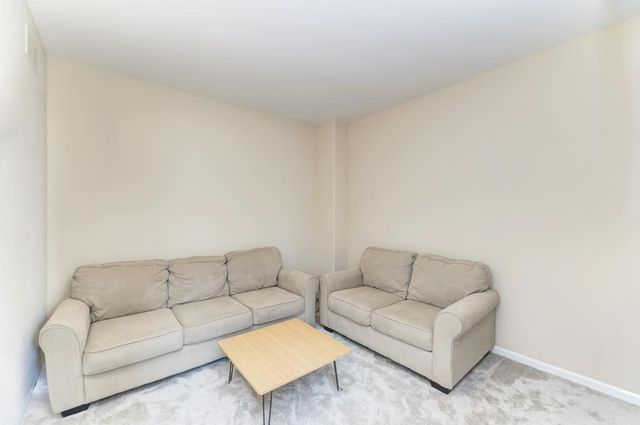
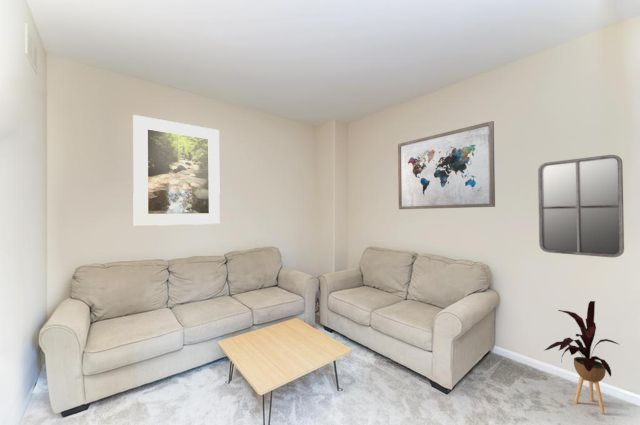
+ home mirror [537,154,625,258]
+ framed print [132,114,221,227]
+ wall art [397,120,496,210]
+ house plant [544,300,621,414]
